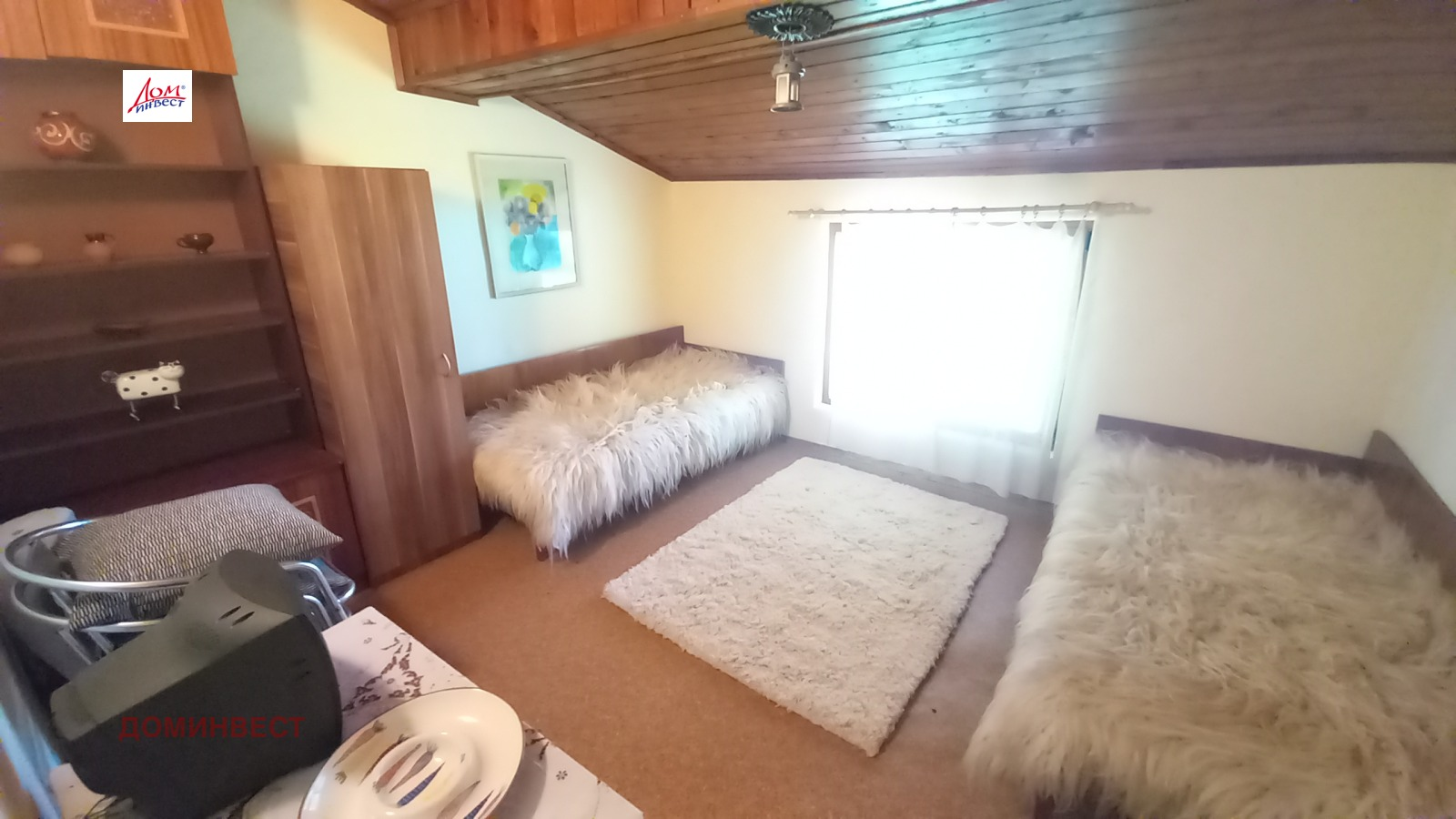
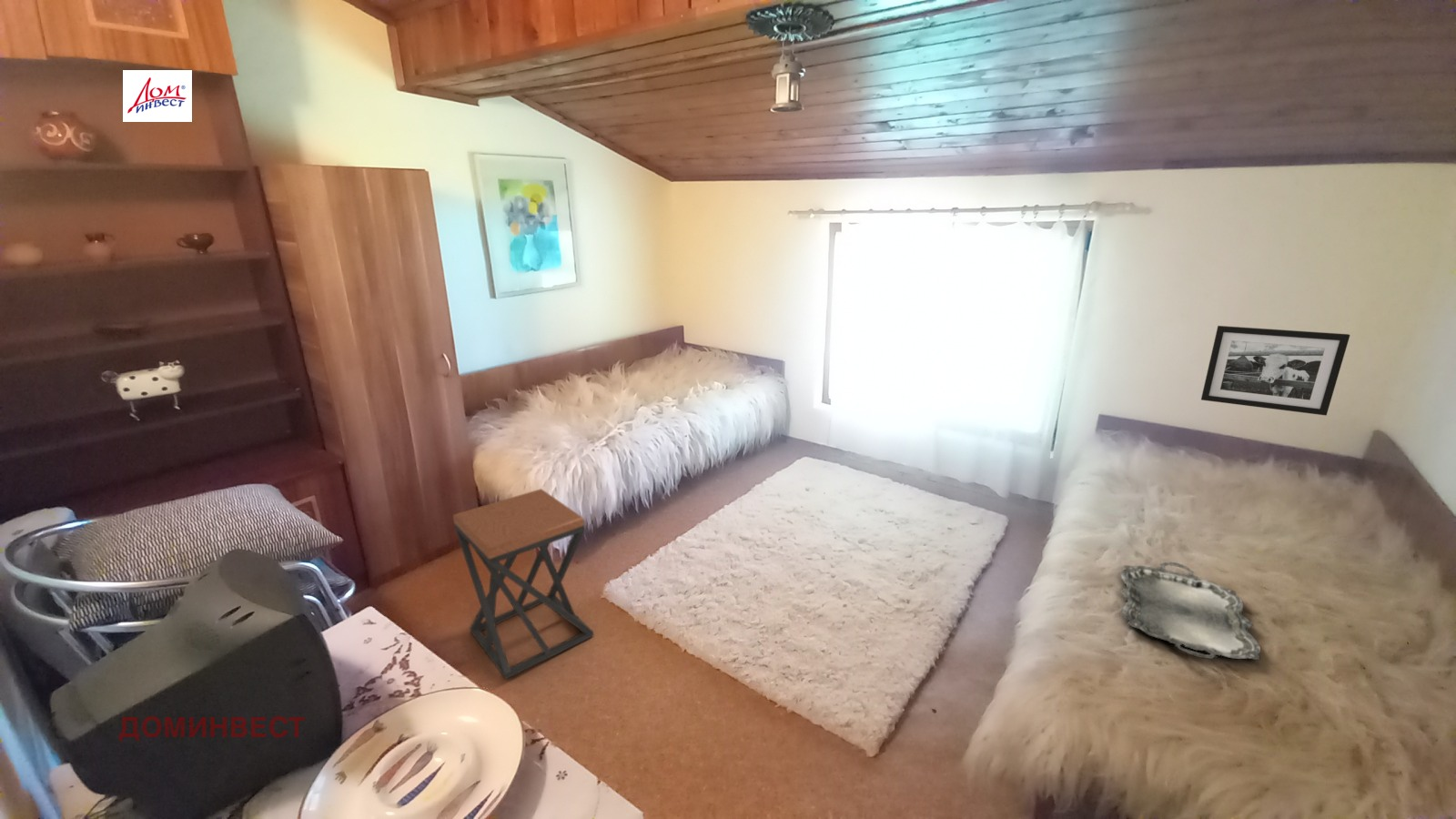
+ serving tray [1118,561,1261,661]
+ stool [452,488,594,680]
+ picture frame [1200,325,1350,417]
